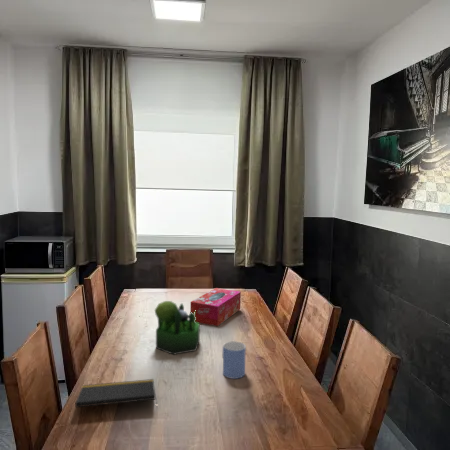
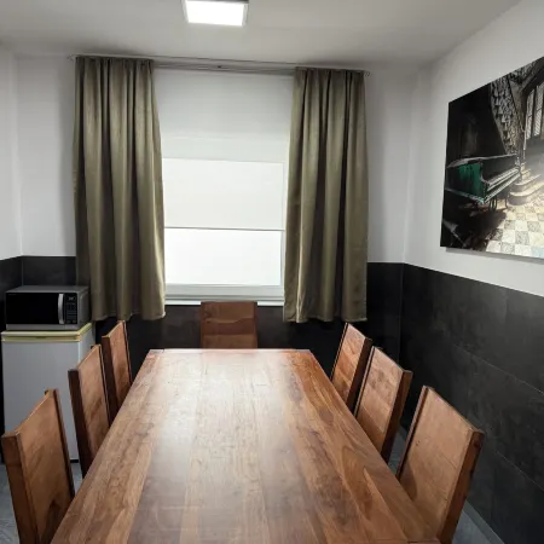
- mug [222,340,247,380]
- tissue box [189,287,242,327]
- notepad [74,378,159,410]
- plant [154,300,201,356]
